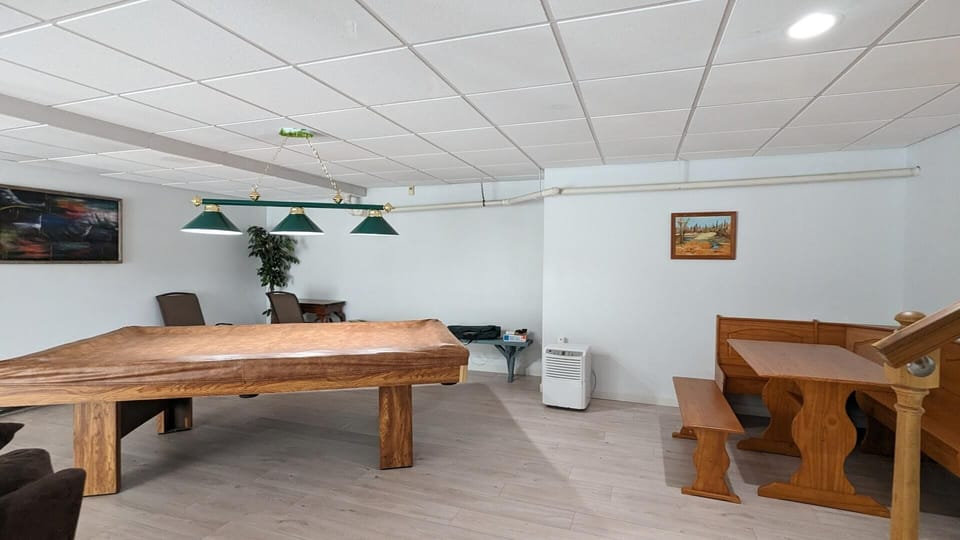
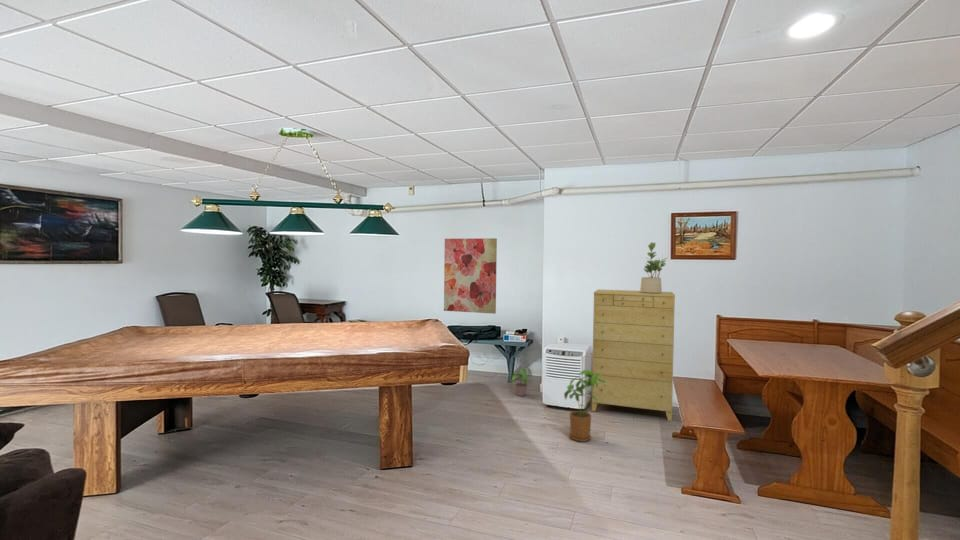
+ dresser [591,288,676,422]
+ house plant [563,369,607,443]
+ wall art [443,237,498,315]
+ potted plant [639,241,667,293]
+ potted plant [510,366,533,397]
